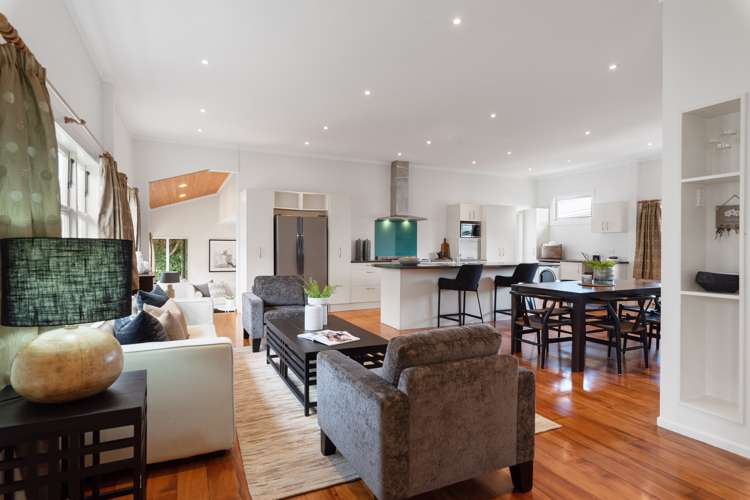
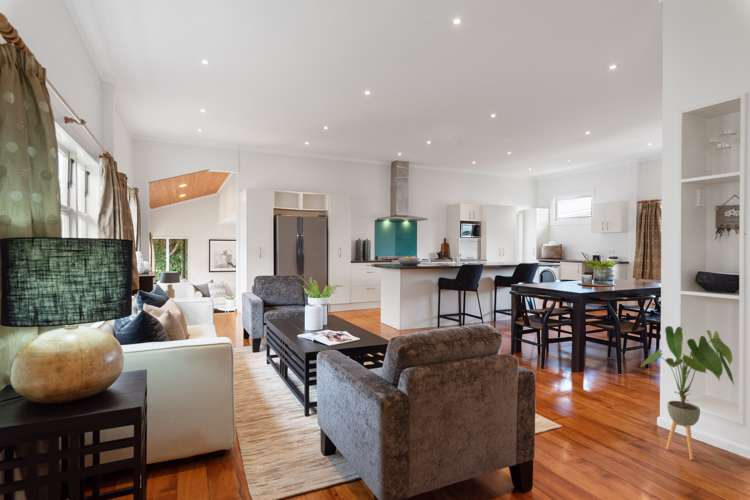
+ house plant [640,325,735,461]
